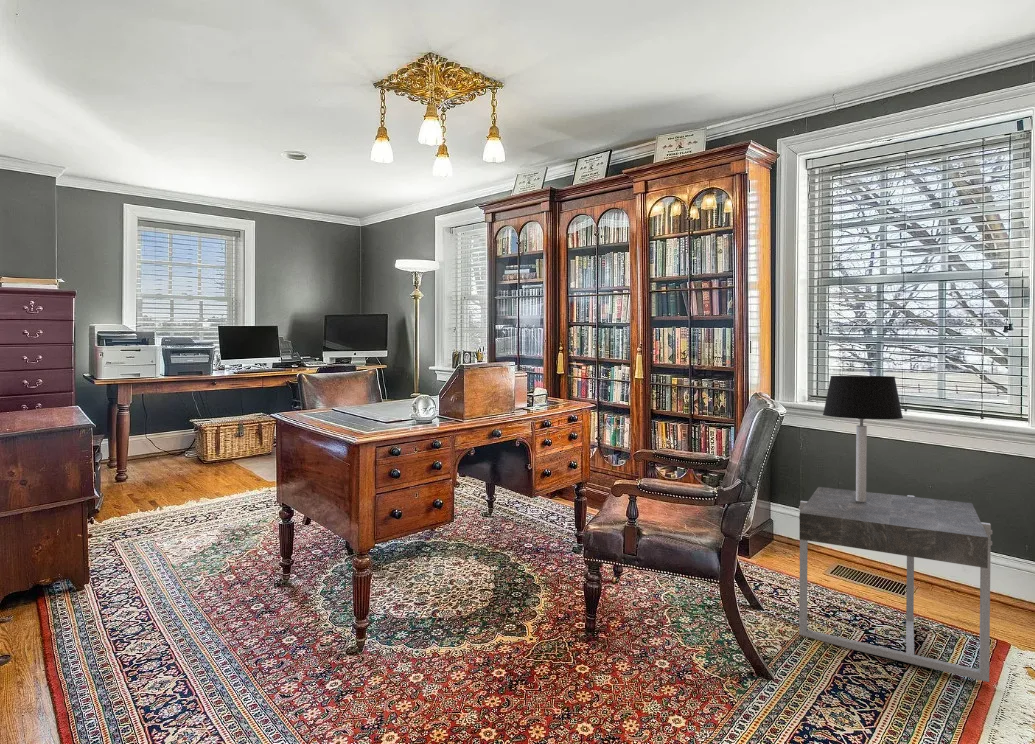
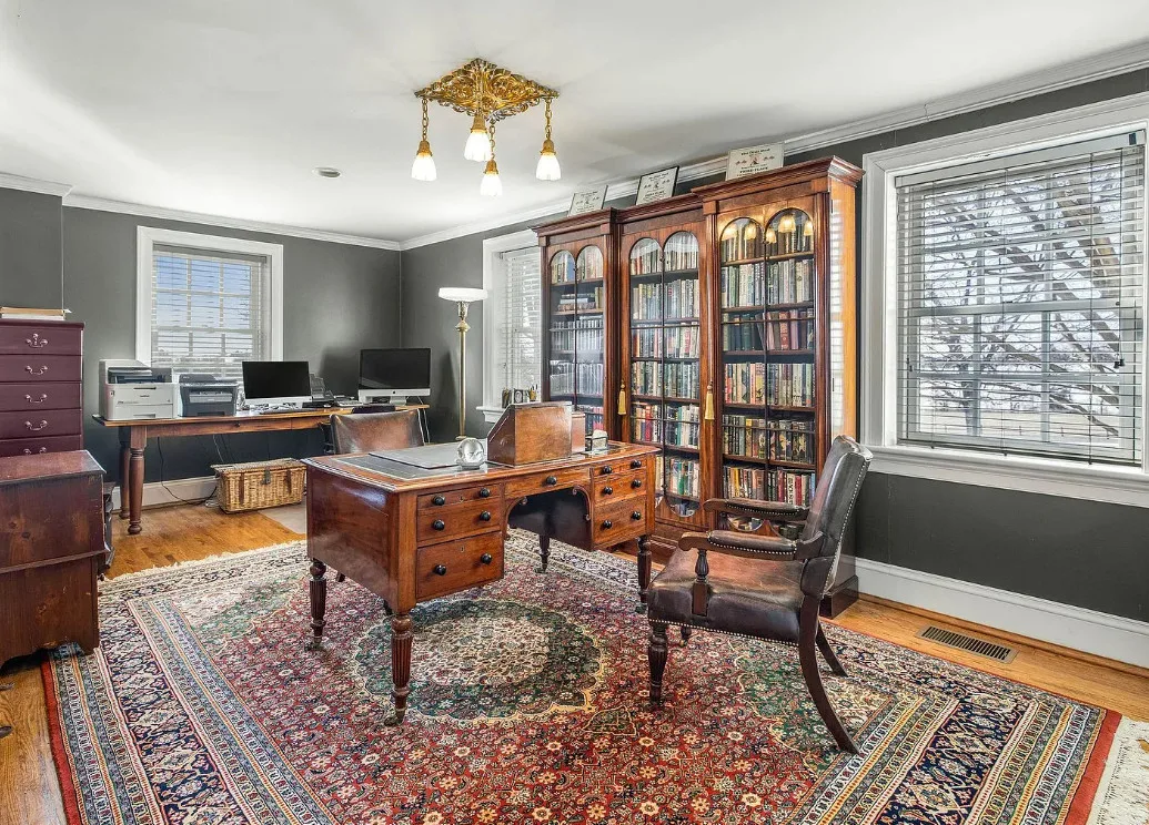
- side table [798,486,993,683]
- table lamp [822,375,904,502]
